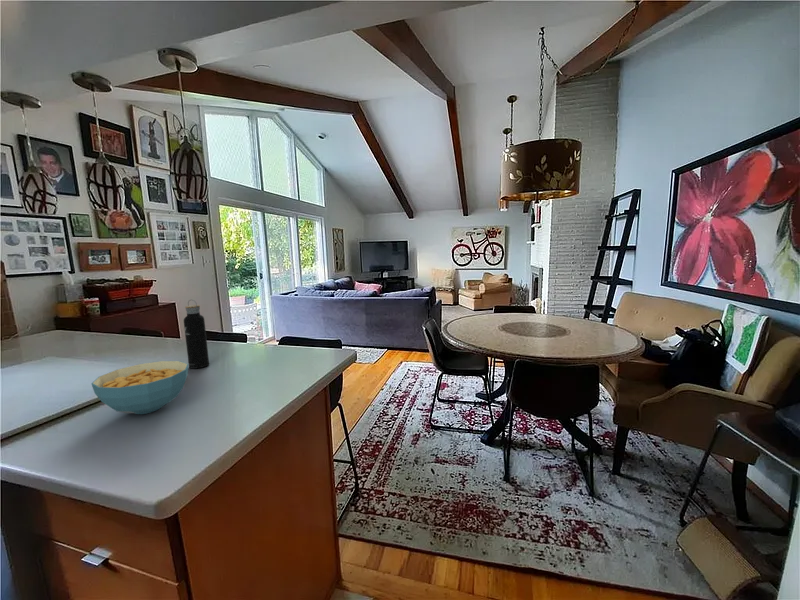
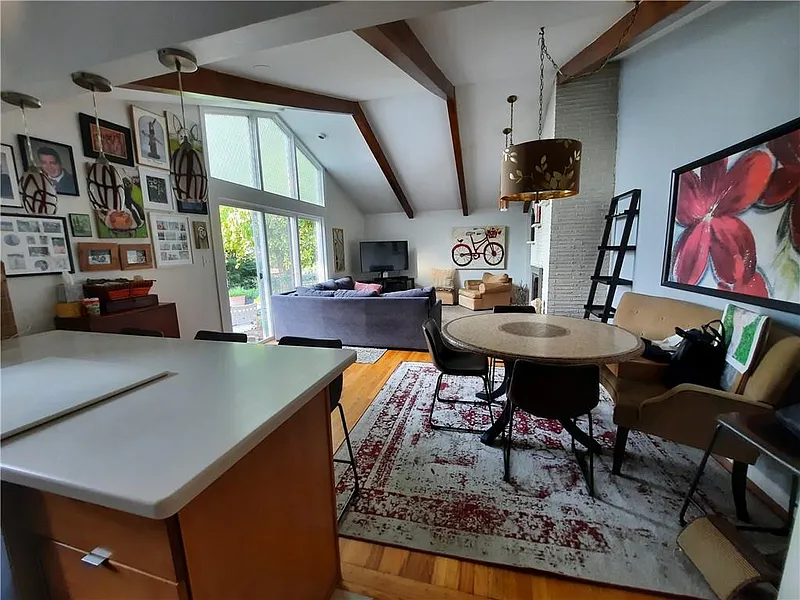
- water bottle [183,299,210,370]
- cereal bowl [90,360,189,415]
